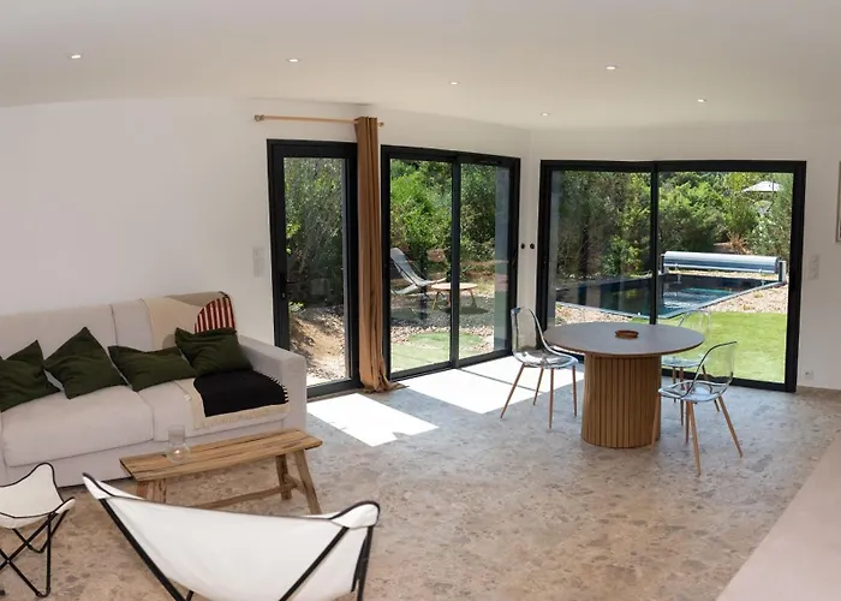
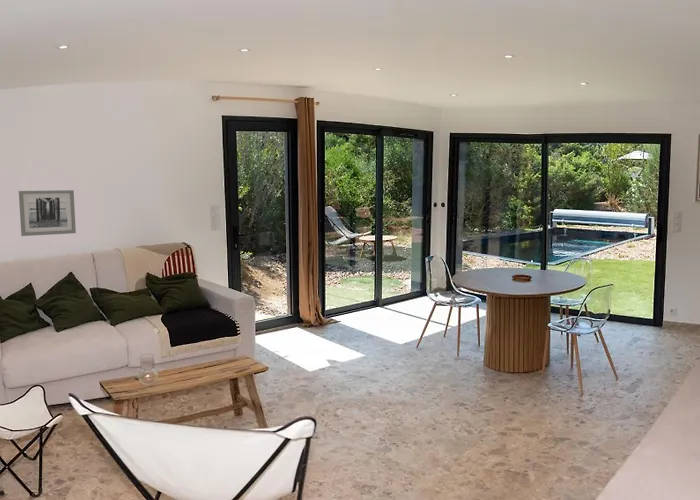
+ wall art [18,189,77,237]
